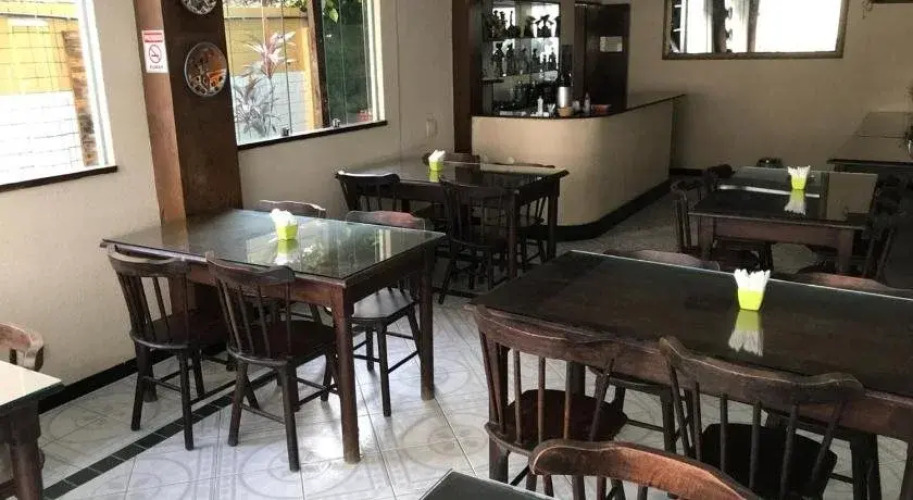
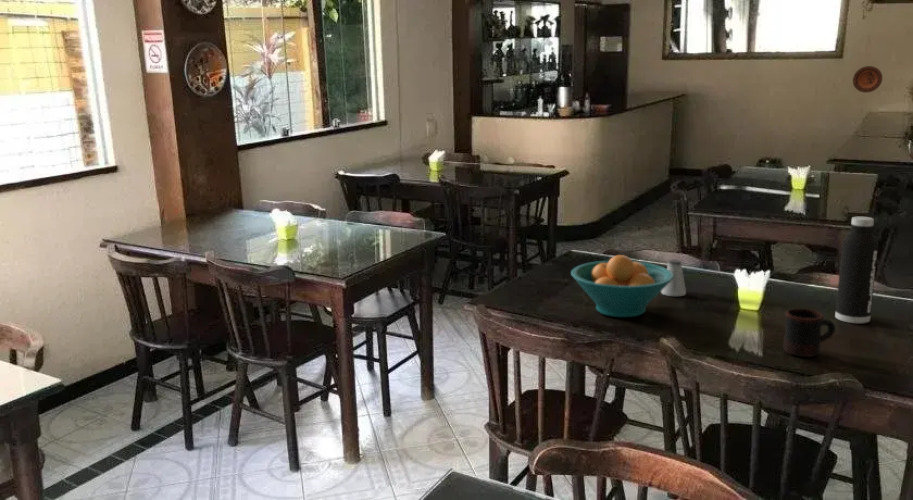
+ decorative plate [852,65,883,94]
+ saltshaker [660,259,687,297]
+ fruit bowl [570,254,674,318]
+ mug [782,308,836,358]
+ water bottle [834,216,879,324]
